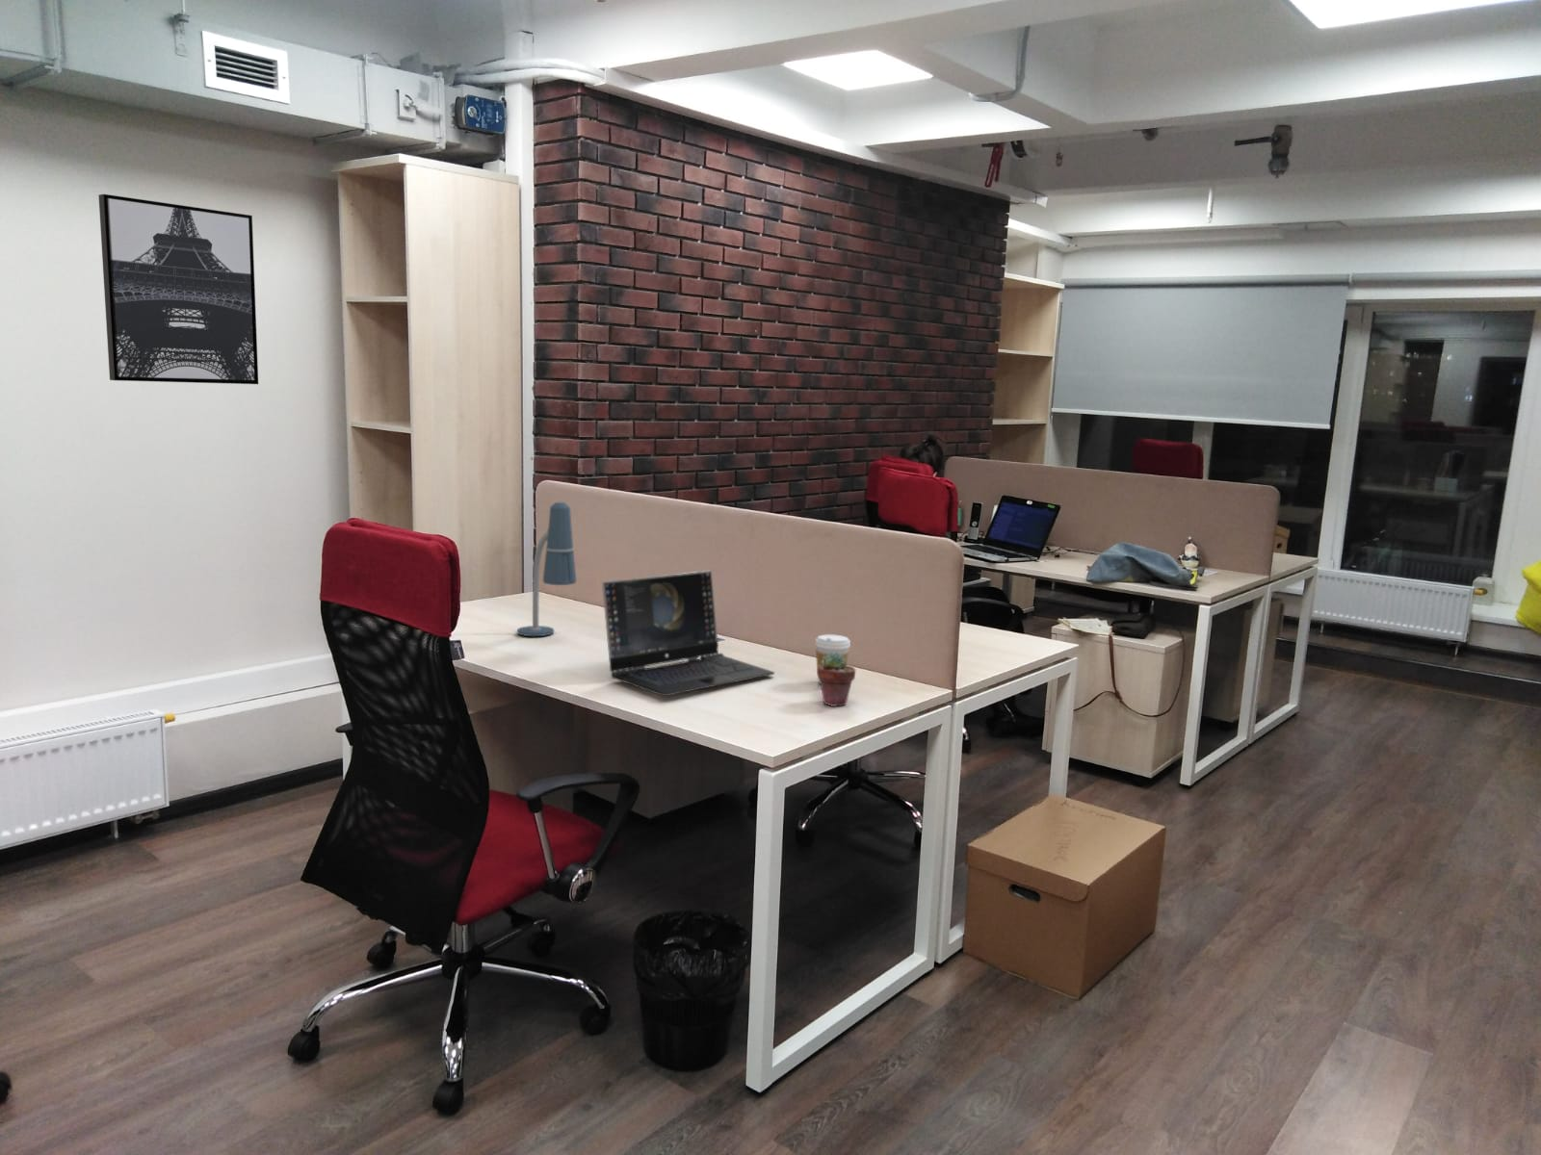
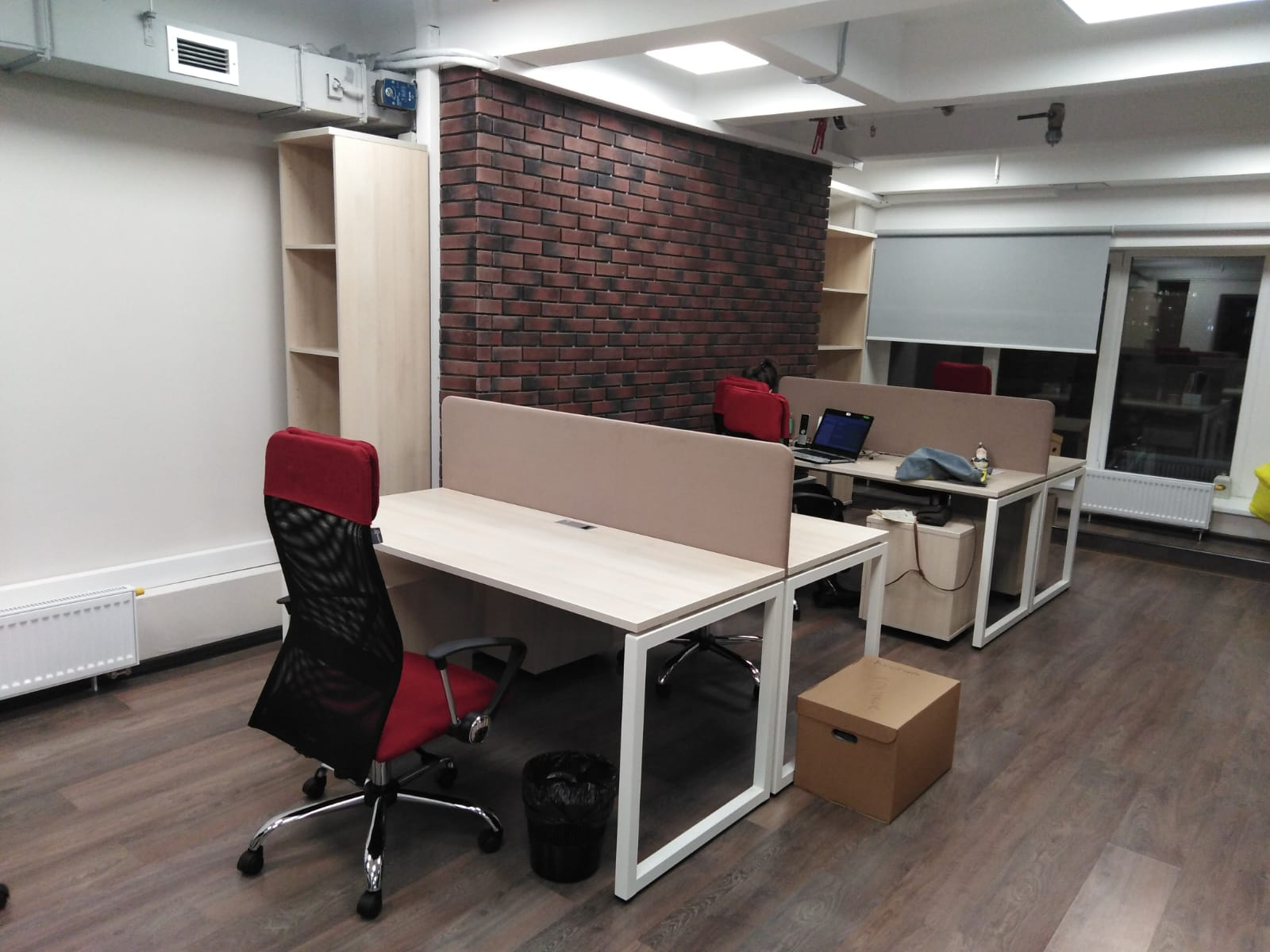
- wall art [98,193,260,385]
- potted succulent [815,653,857,707]
- laptop [601,570,775,696]
- coffee cup [814,633,852,684]
- desk lamp [516,501,576,637]
